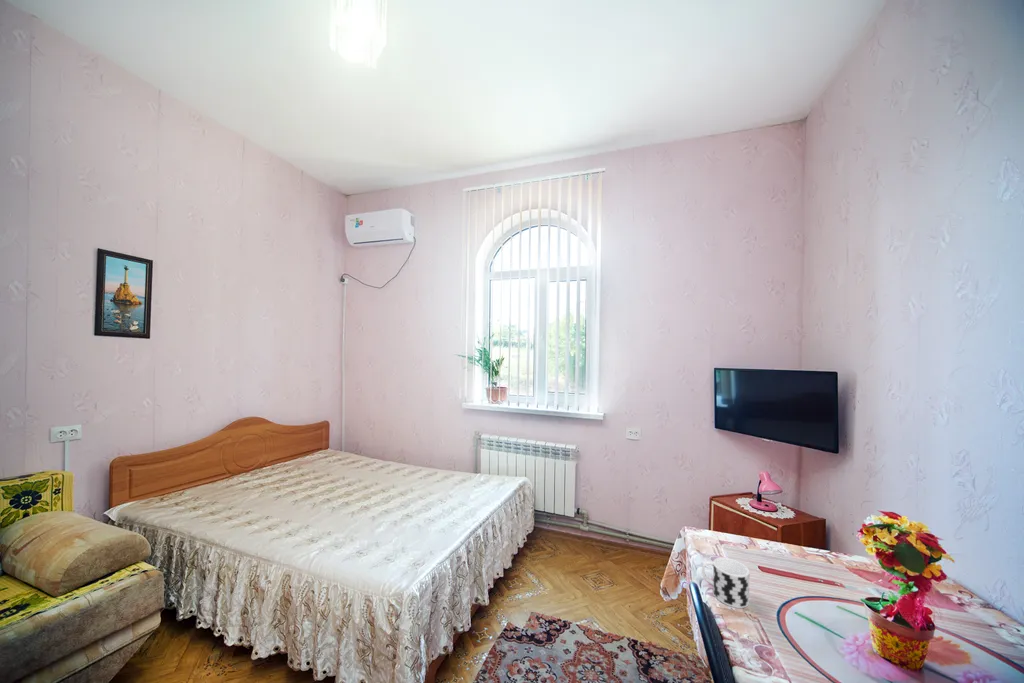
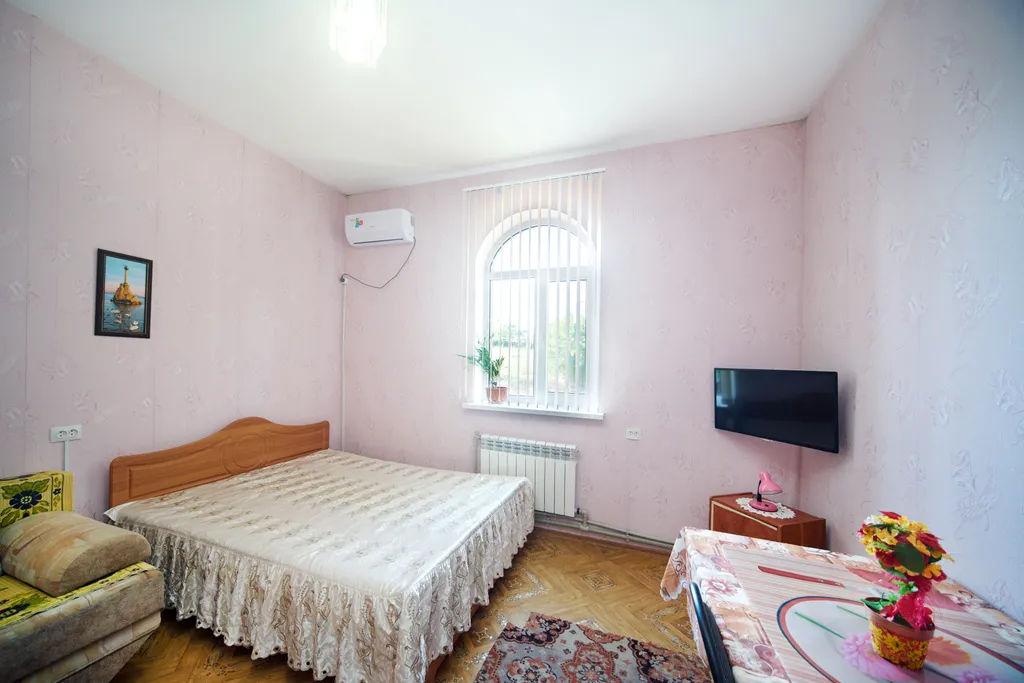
- cup [701,557,750,609]
